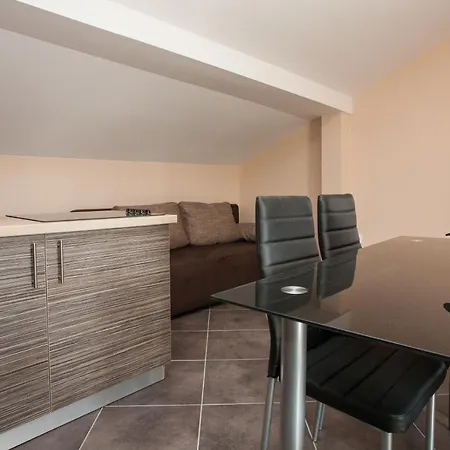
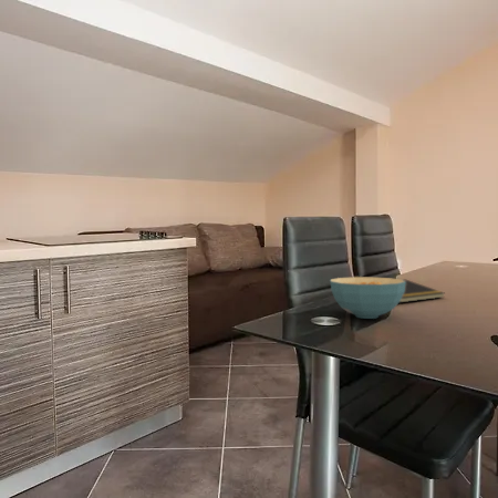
+ notepad [398,279,445,304]
+ cereal bowl [329,276,406,320]
